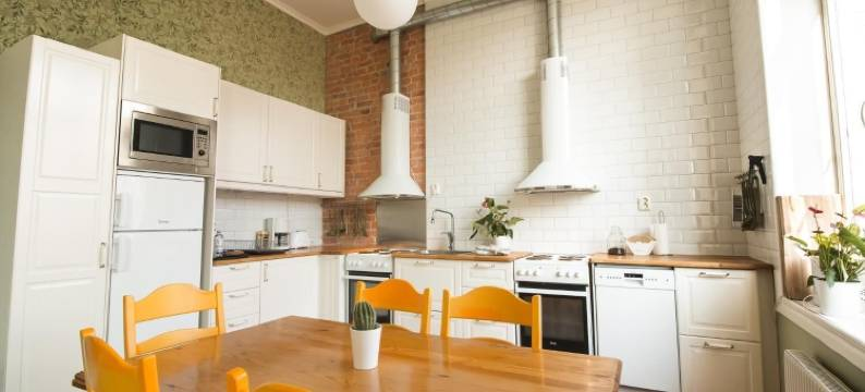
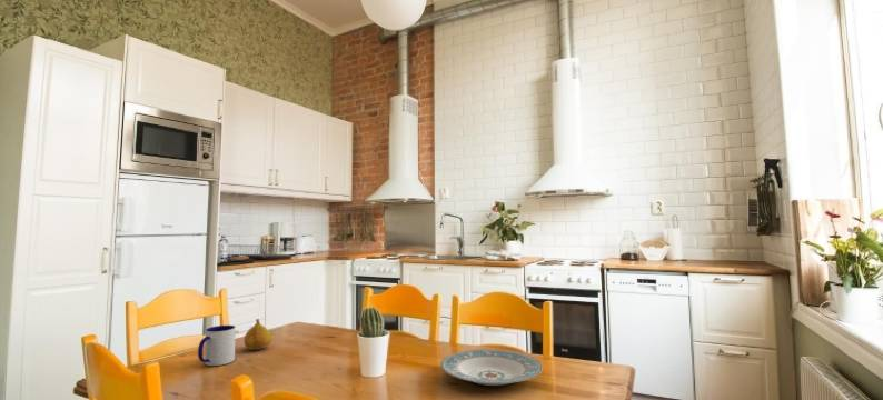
+ fruit [242,318,274,351]
+ plate [439,348,544,387]
+ mug [197,324,237,367]
